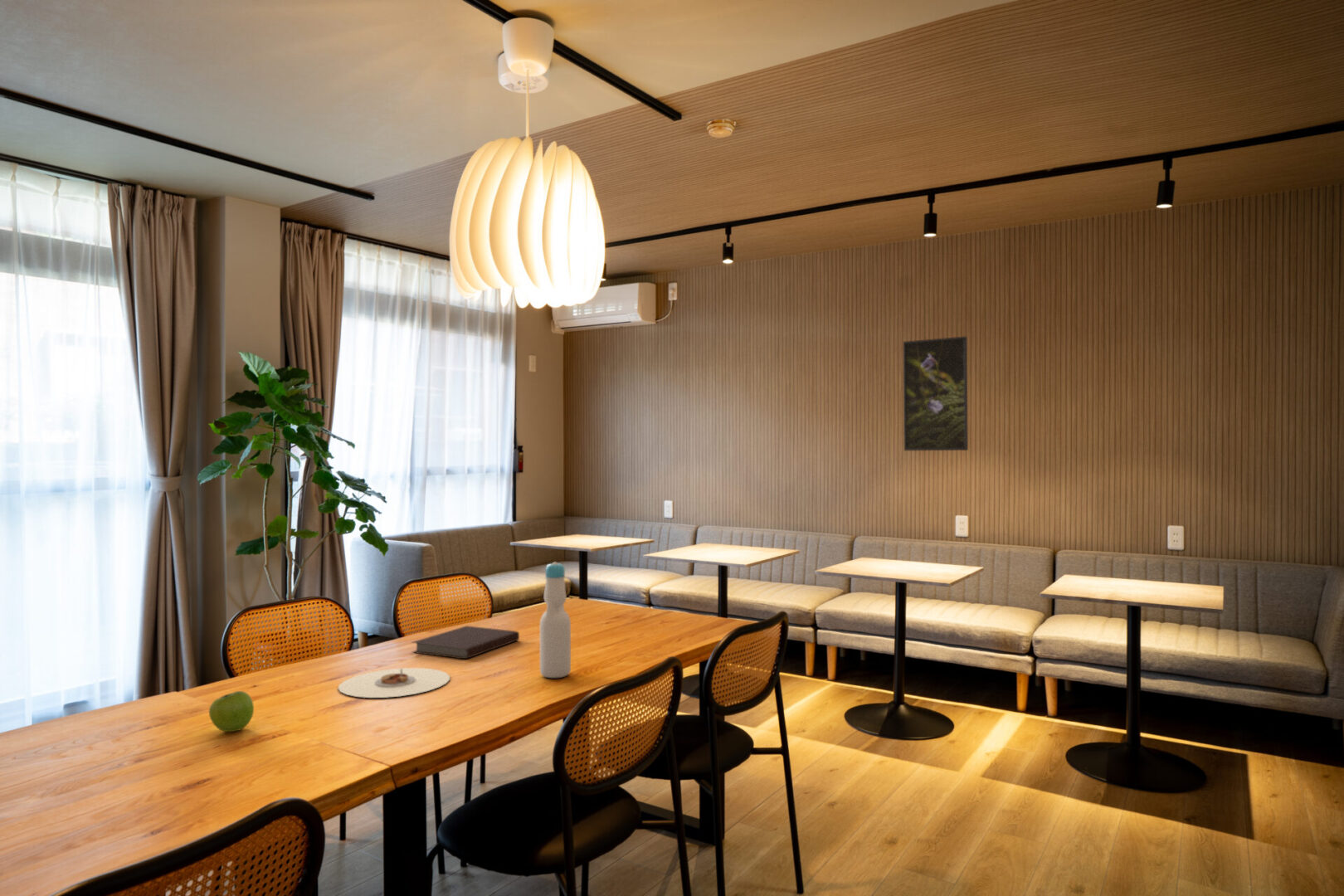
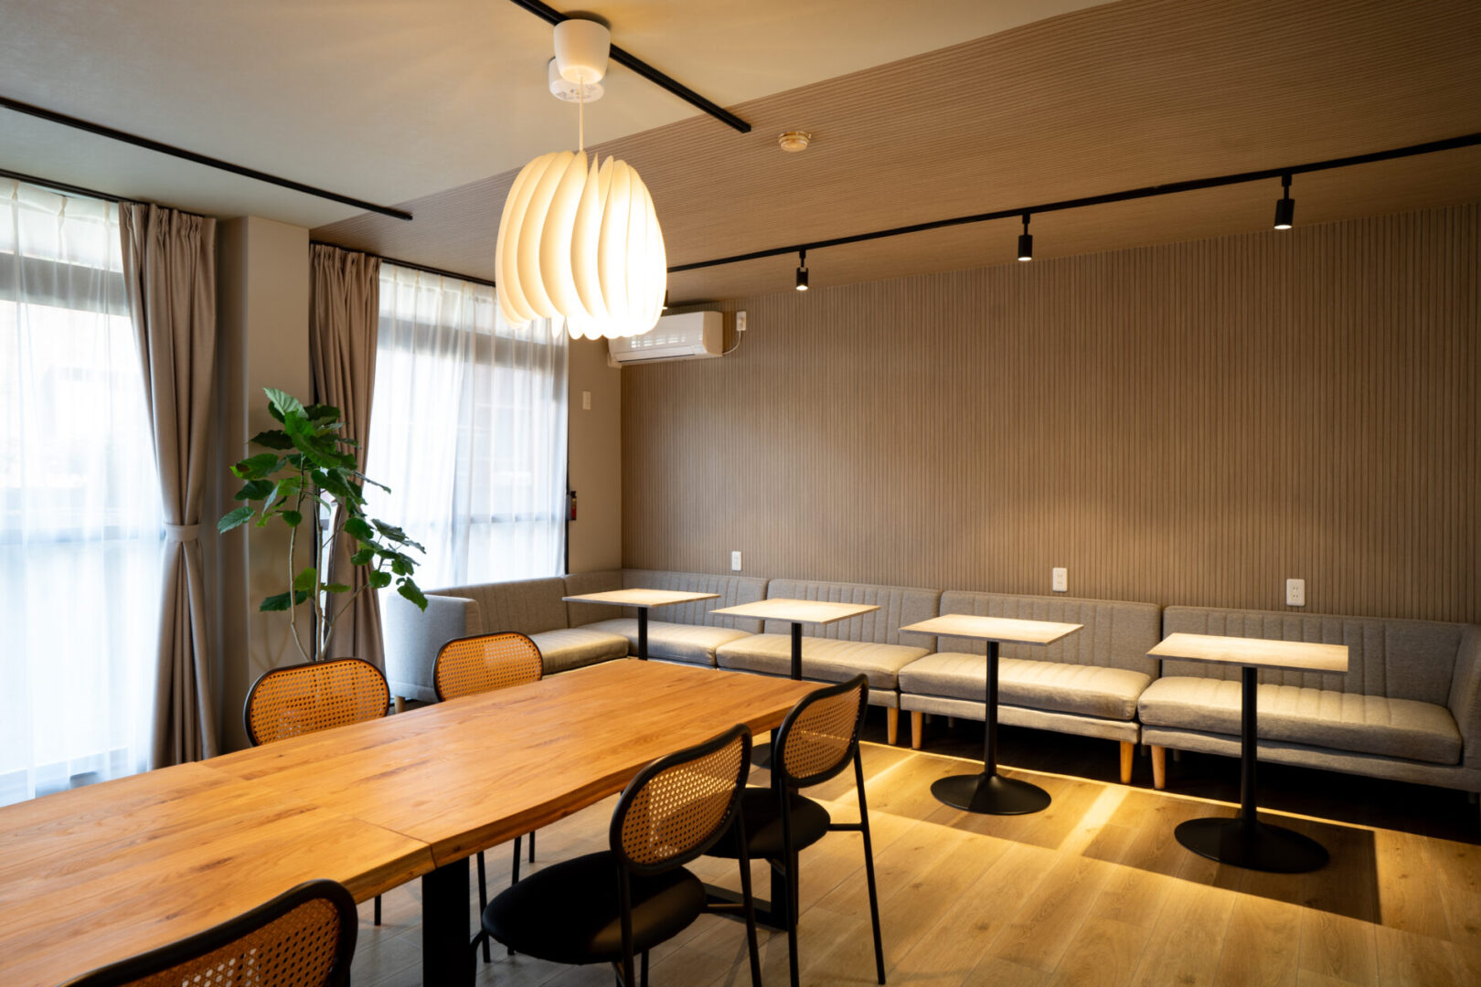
- fruit [208,690,255,733]
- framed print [903,336,969,451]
- bottle [539,561,572,679]
- notebook [410,625,520,660]
- plate [337,667,450,699]
